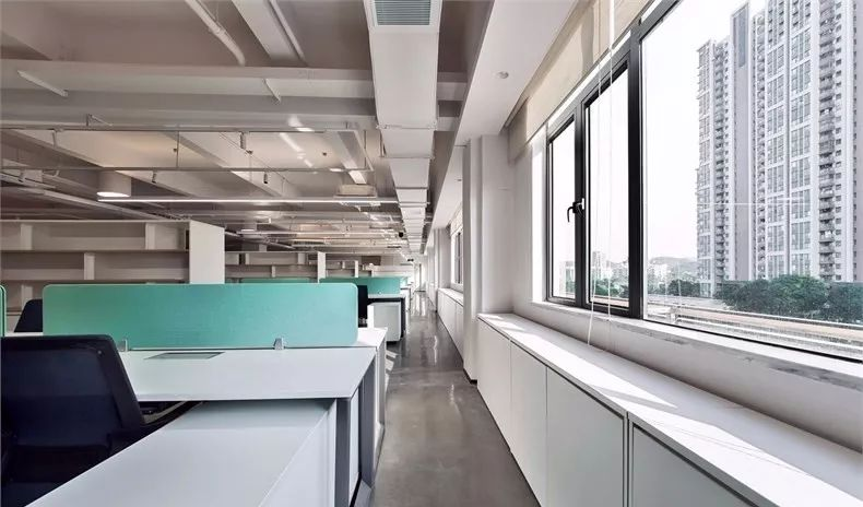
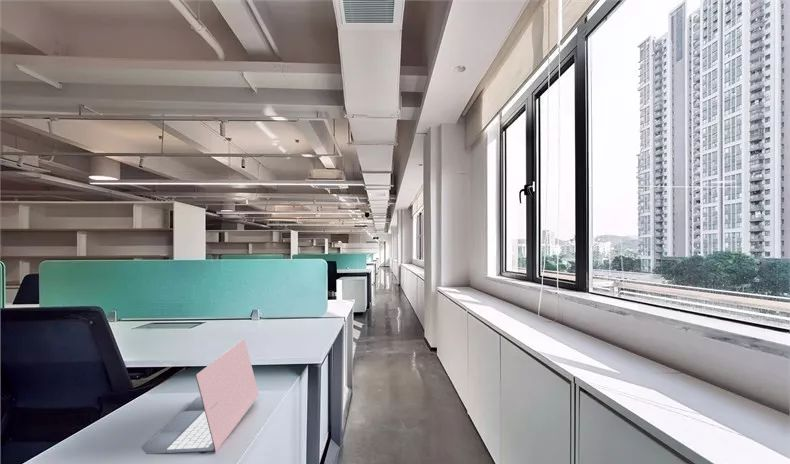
+ laptop [140,338,260,455]
